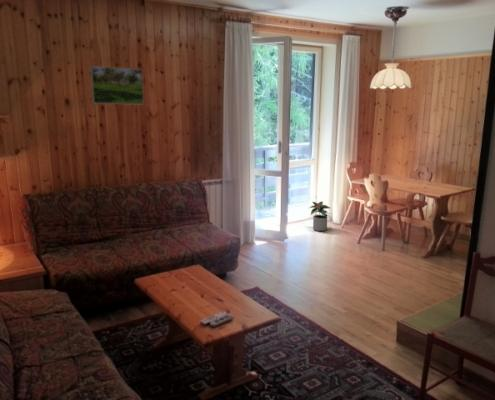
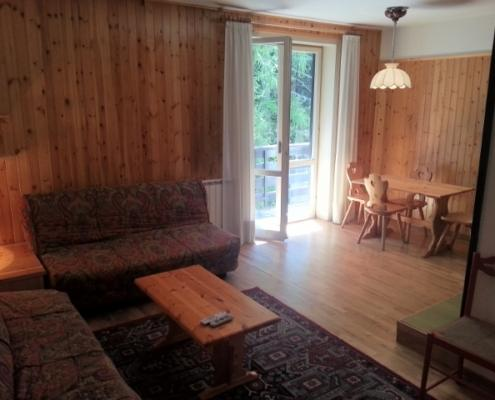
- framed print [89,65,145,105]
- potted plant [309,200,333,232]
